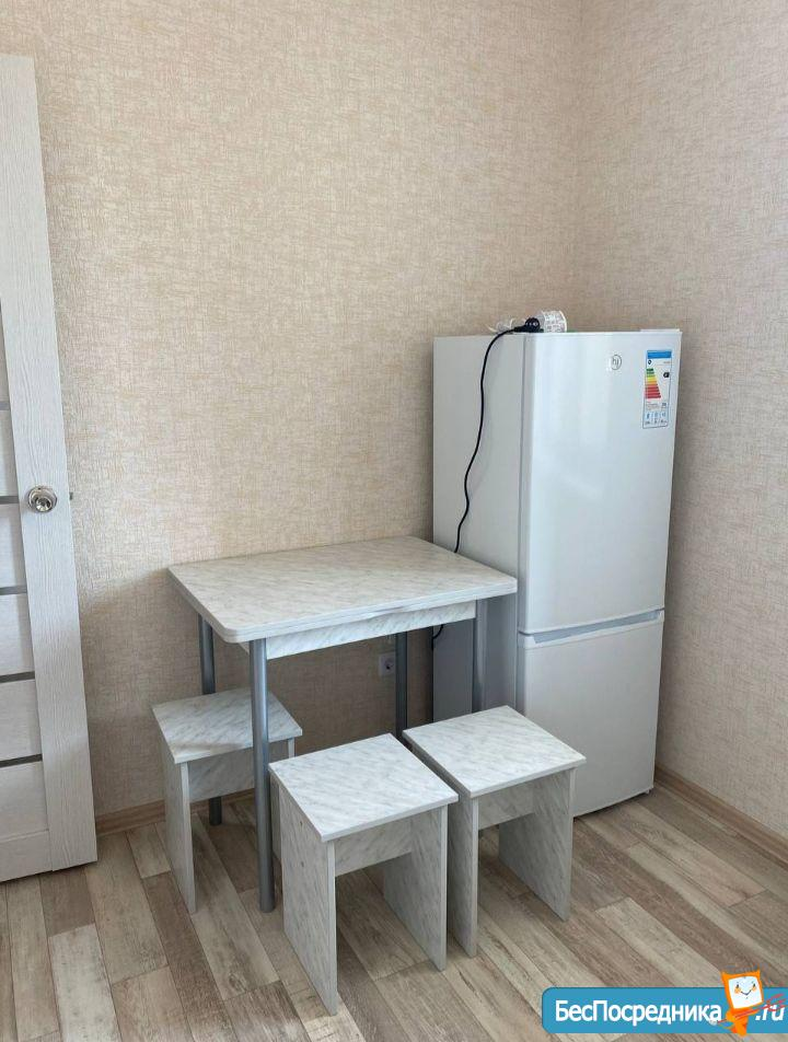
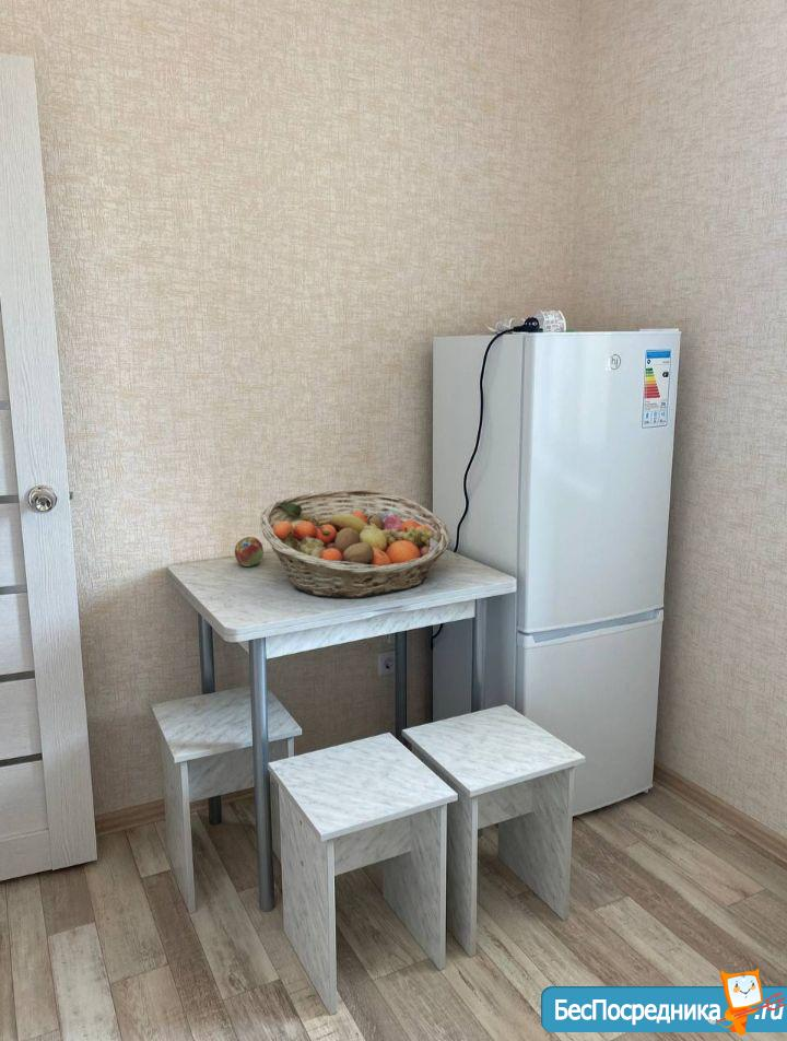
+ fruit basket [259,488,451,599]
+ fruit [234,536,265,568]
